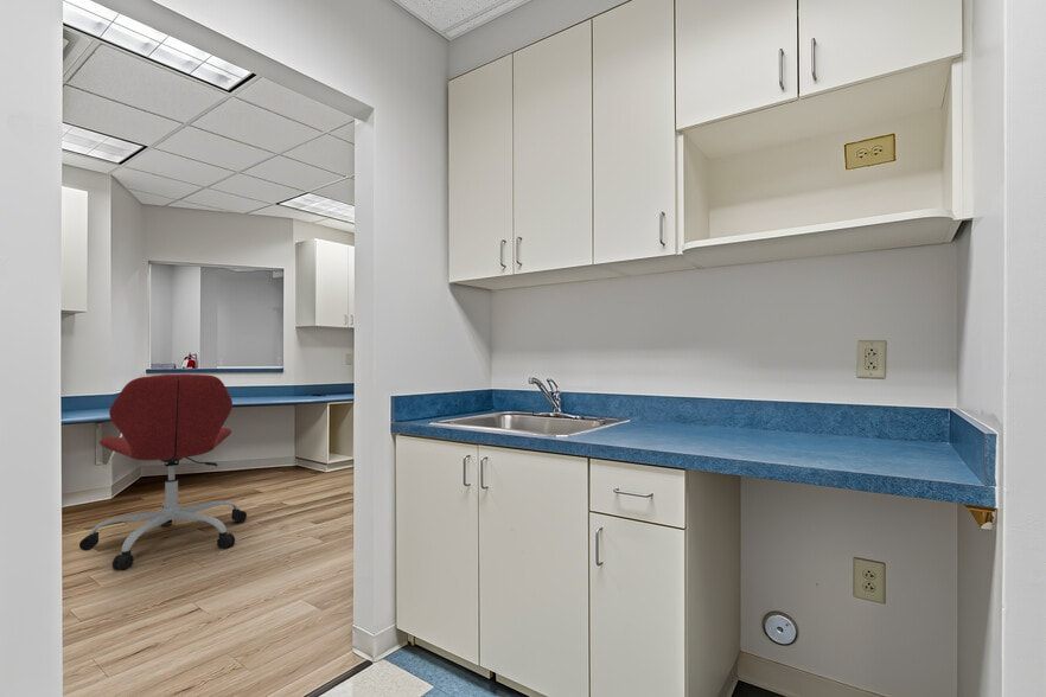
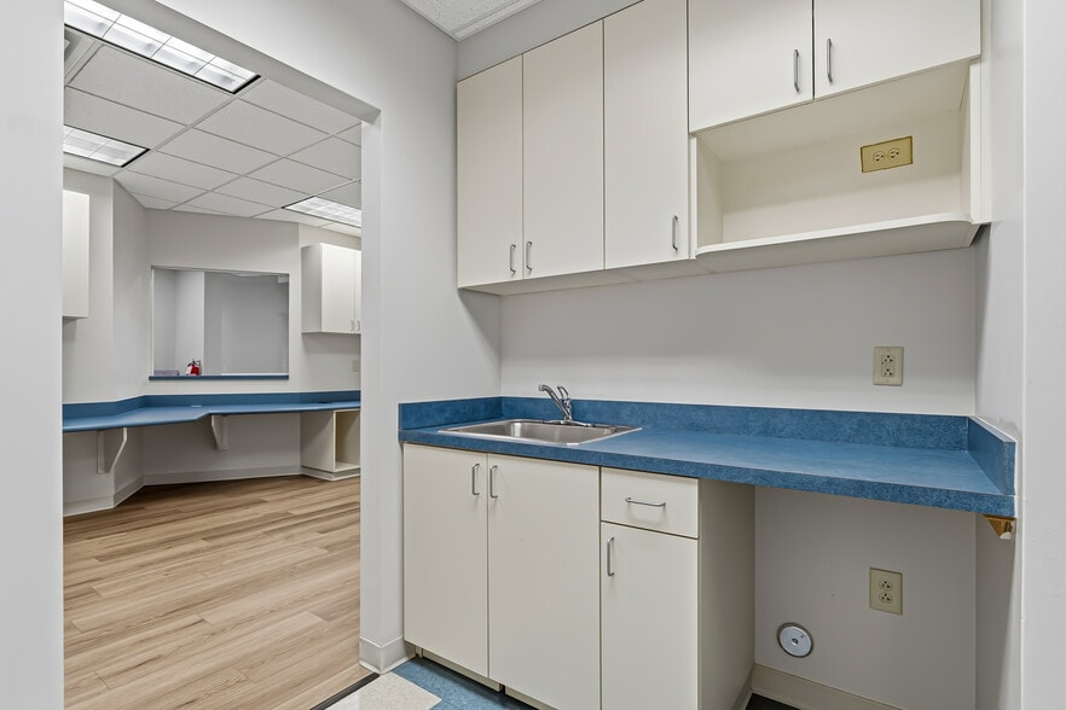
- office chair [78,373,248,570]
